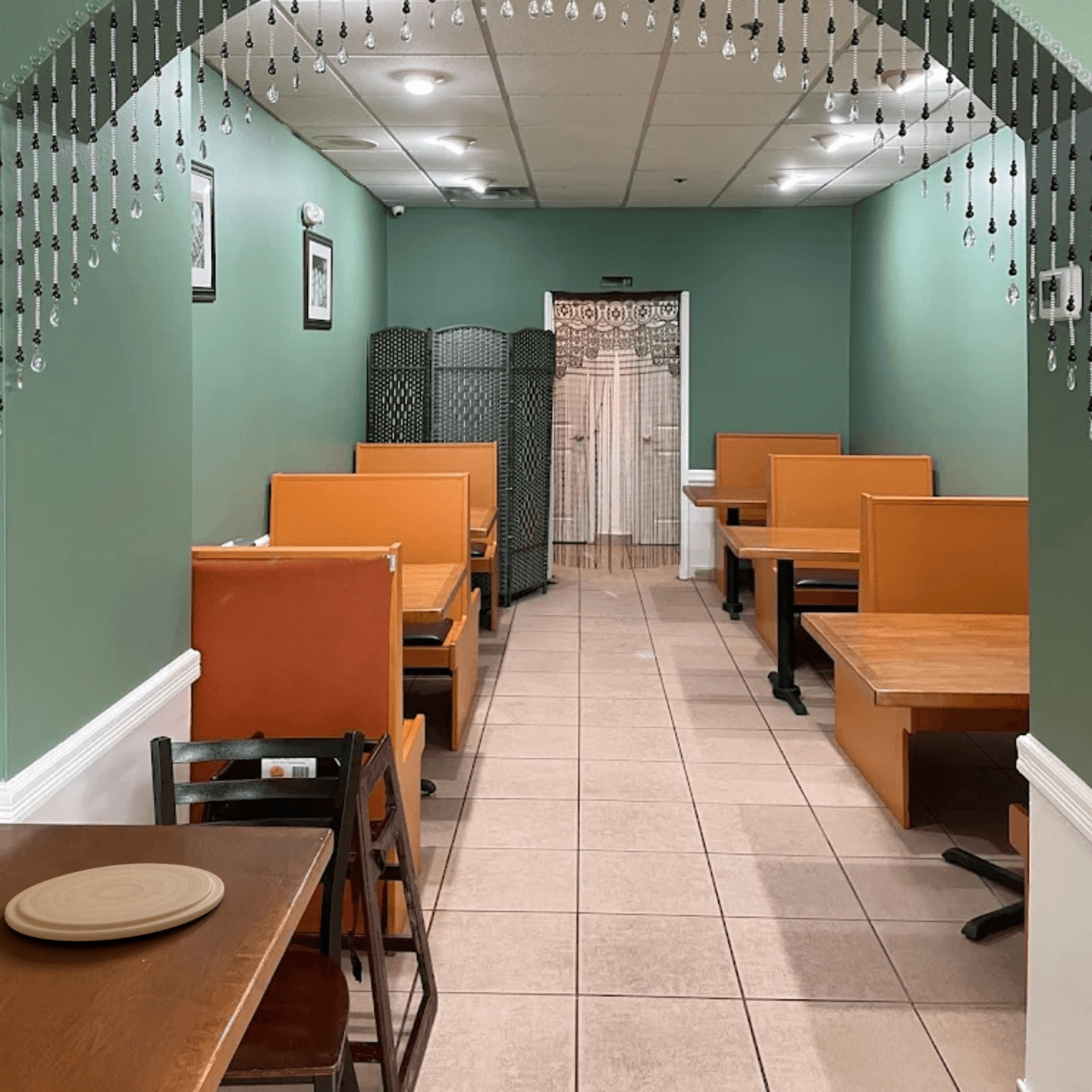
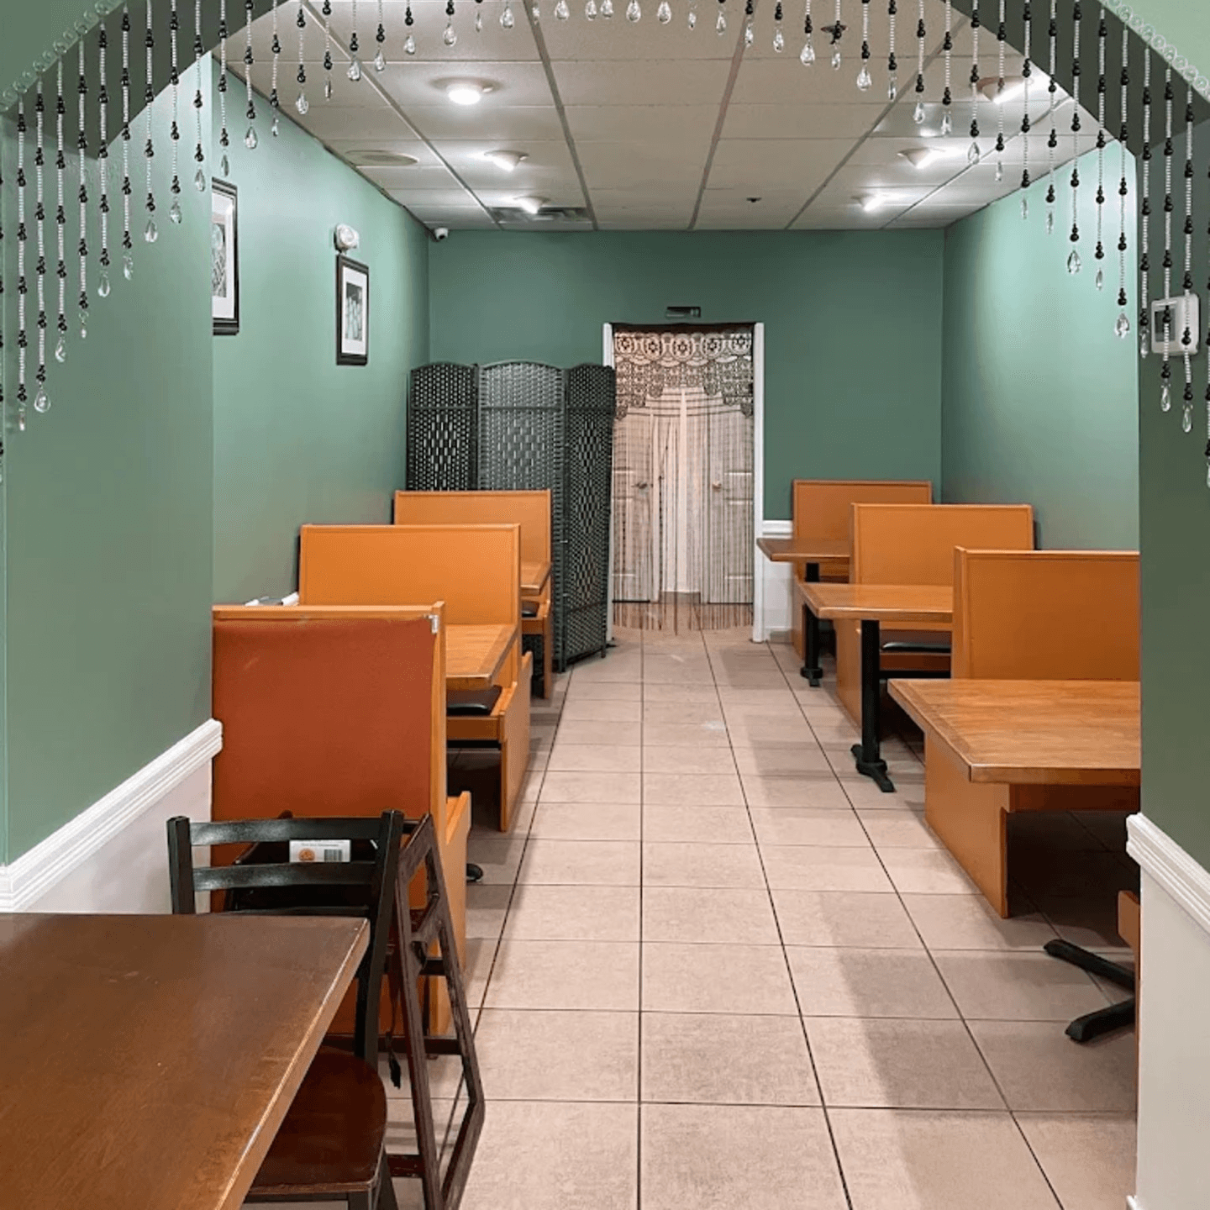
- plate [4,863,225,942]
